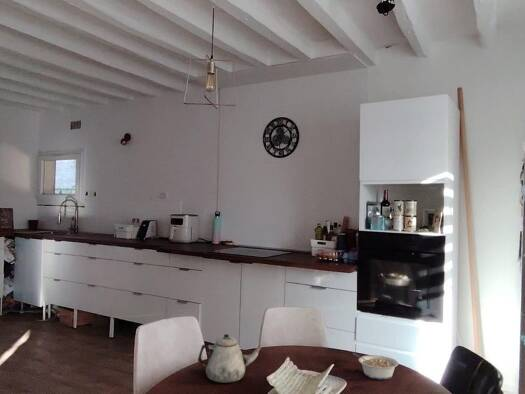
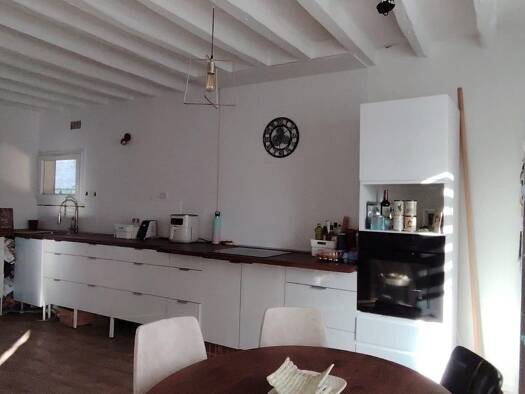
- legume [352,352,399,380]
- teapot [197,333,262,384]
